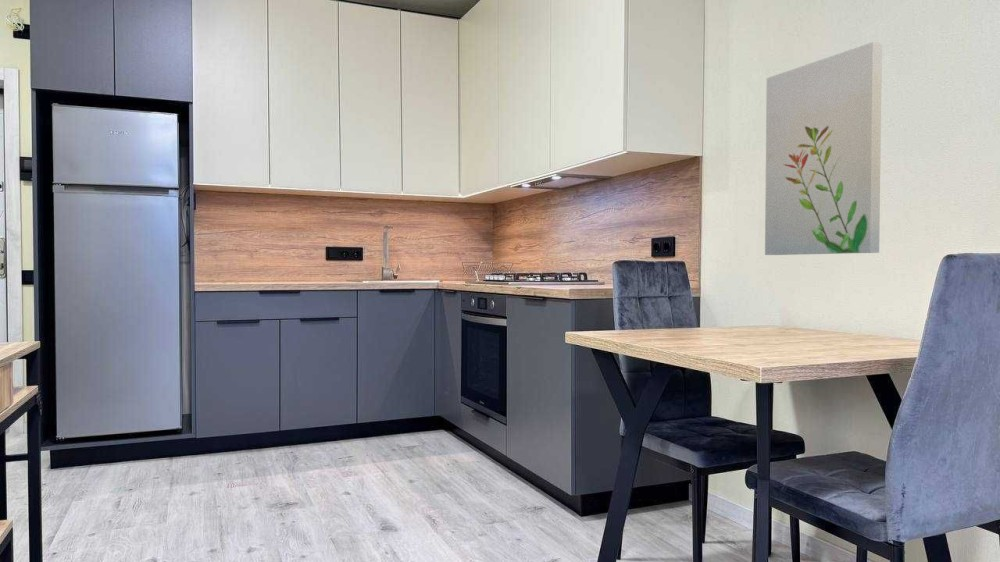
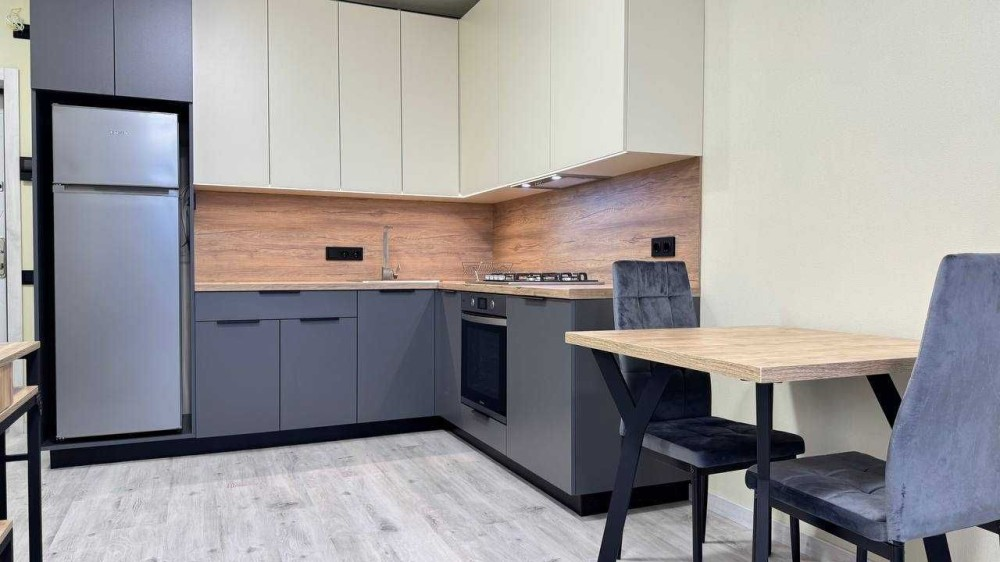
- wall art [764,41,883,256]
